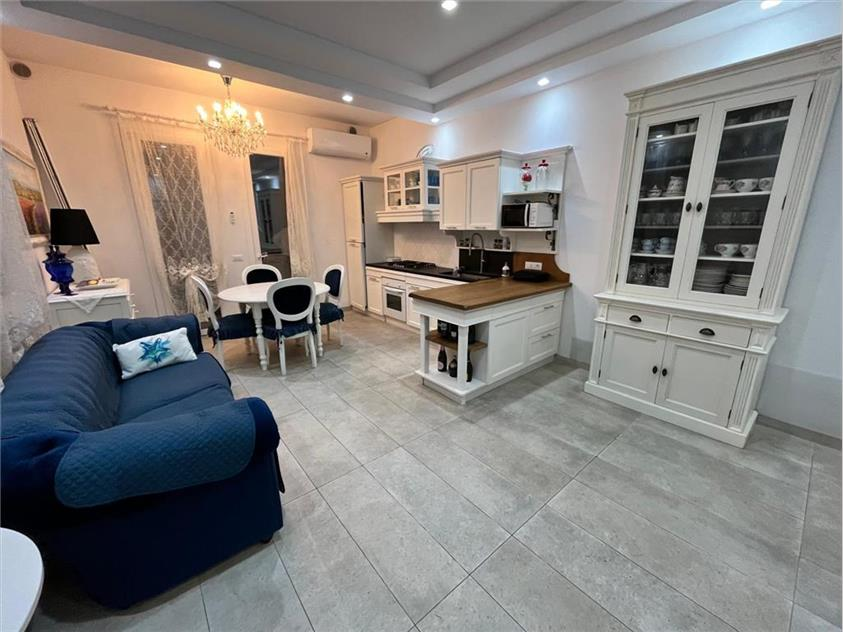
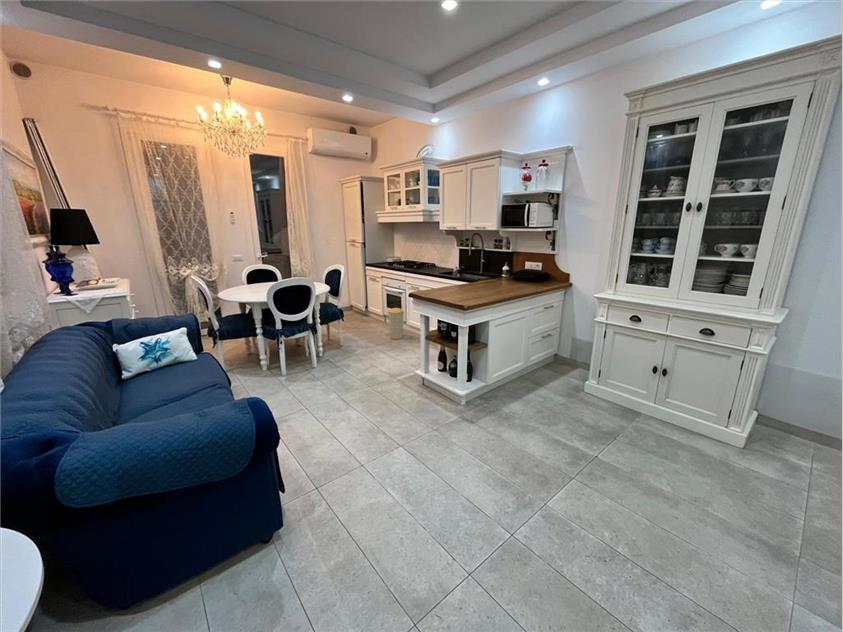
+ trash can [387,307,405,340]
